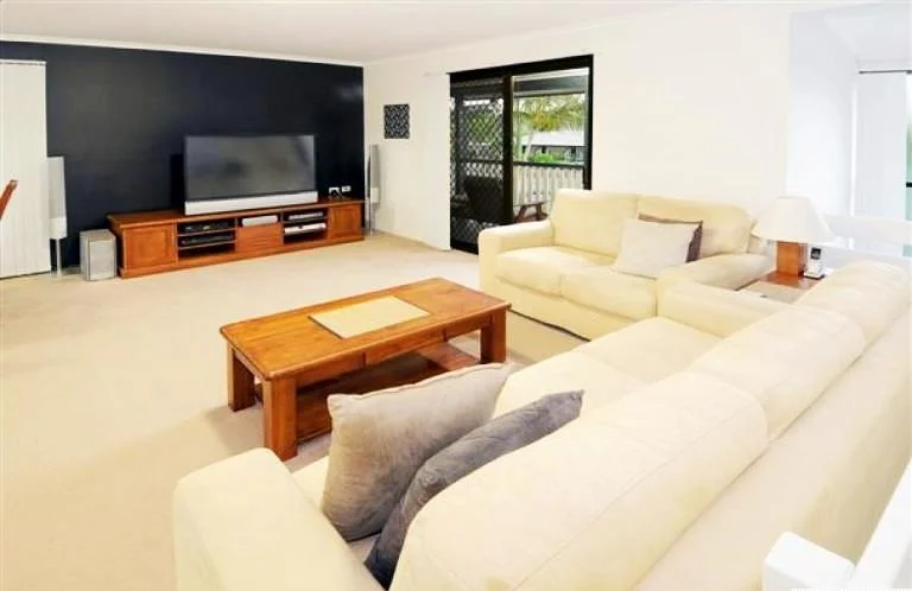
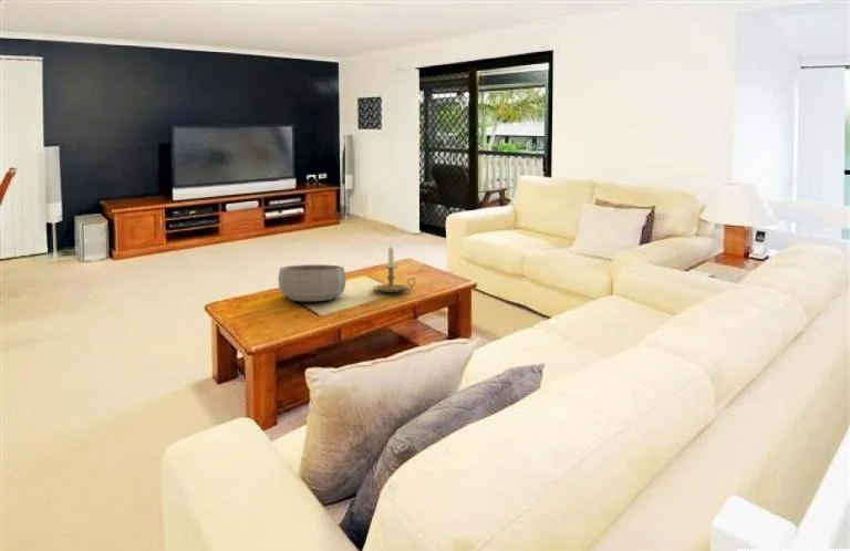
+ decorative bowl [277,263,348,302]
+ candle holder [372,246,417,293]
